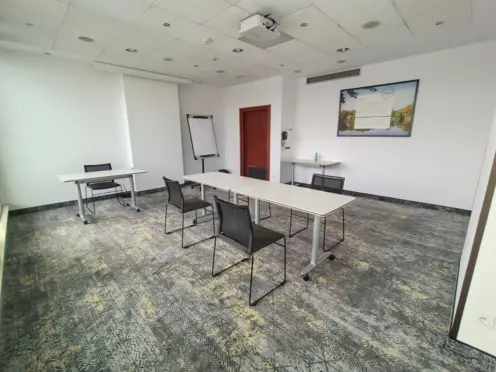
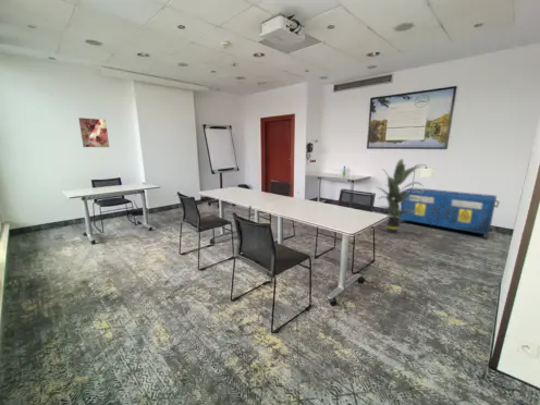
+ storage cabinet [398,186,501,240]
+ wall art [77,116,110,148]
+ lamp [412,163,435,193]
+ indoor plant [376,158,424,235]
